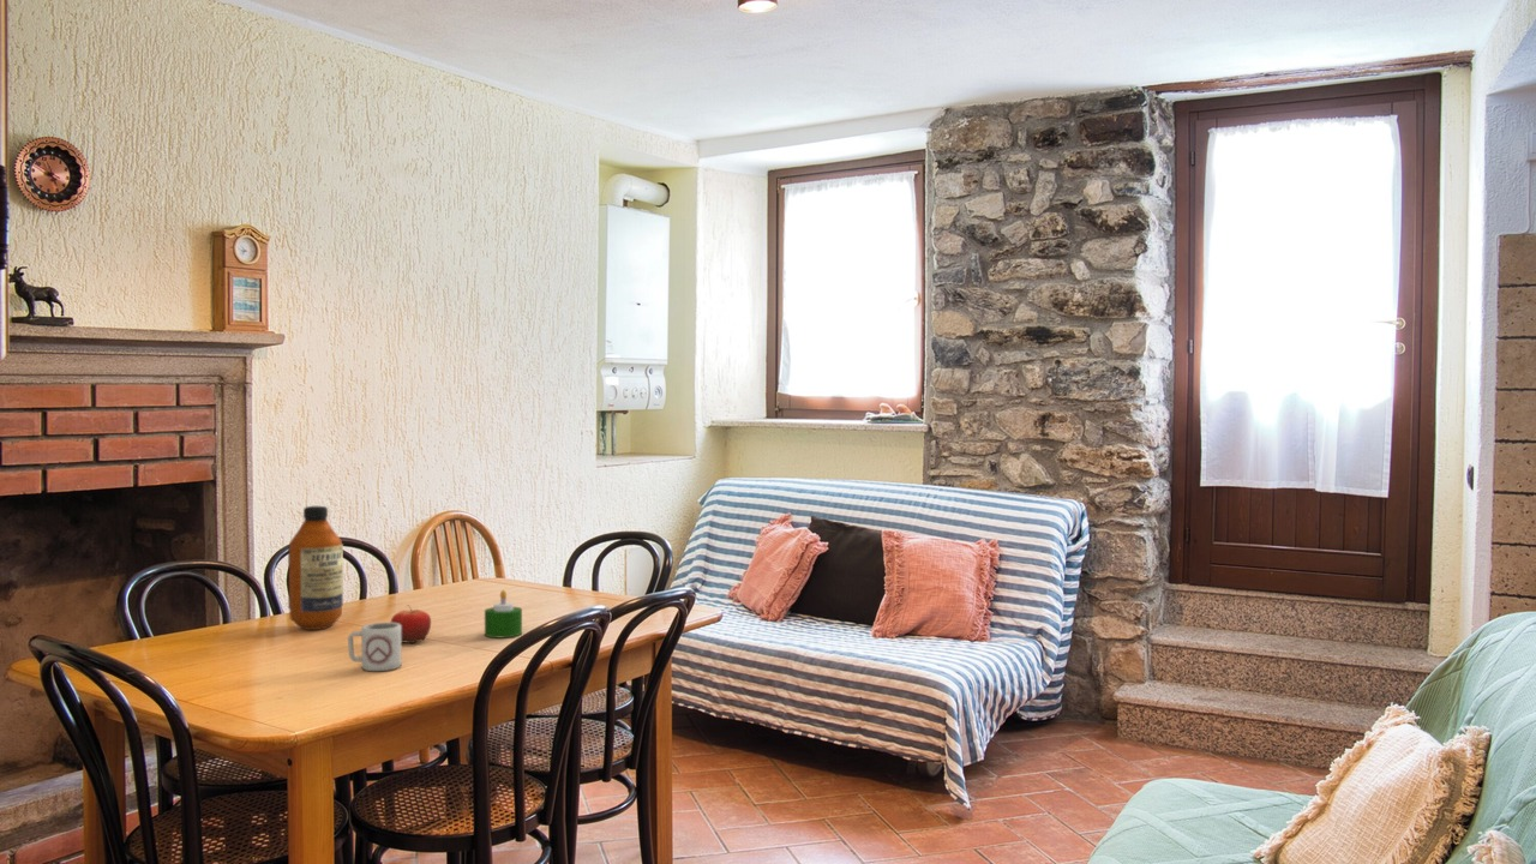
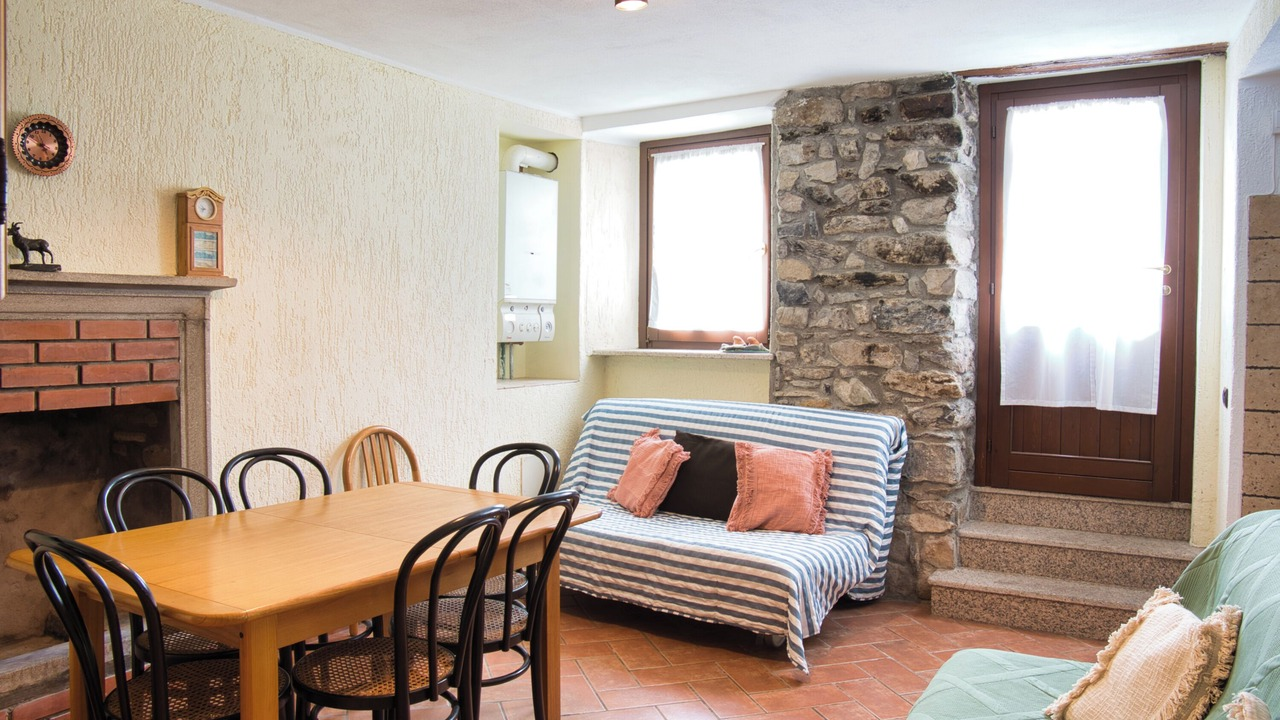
- fruit [390,605,432,644]
- bottle [287,505,344,631]
- cup [347,622,402,672]
- candle [484,589,523,638]
